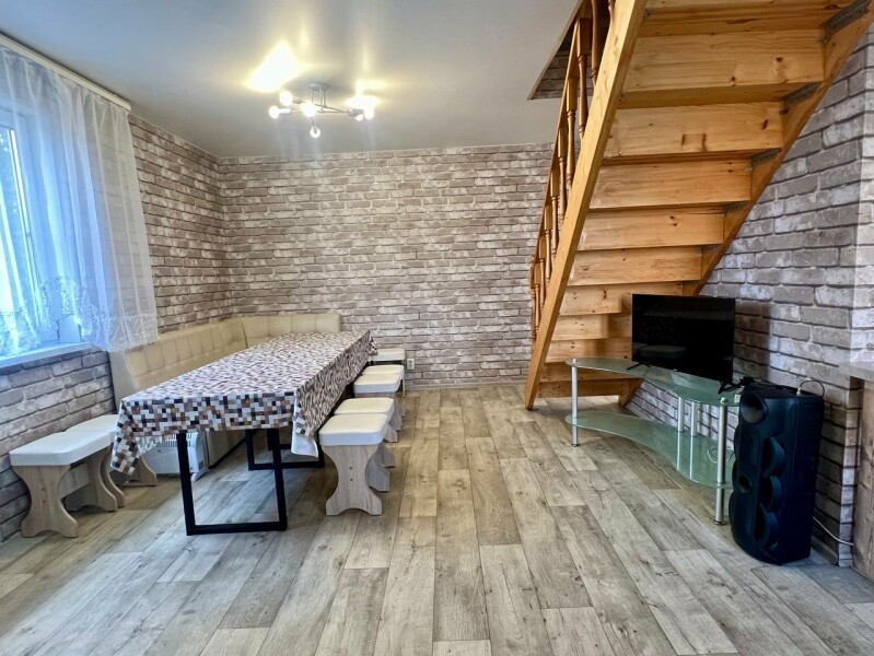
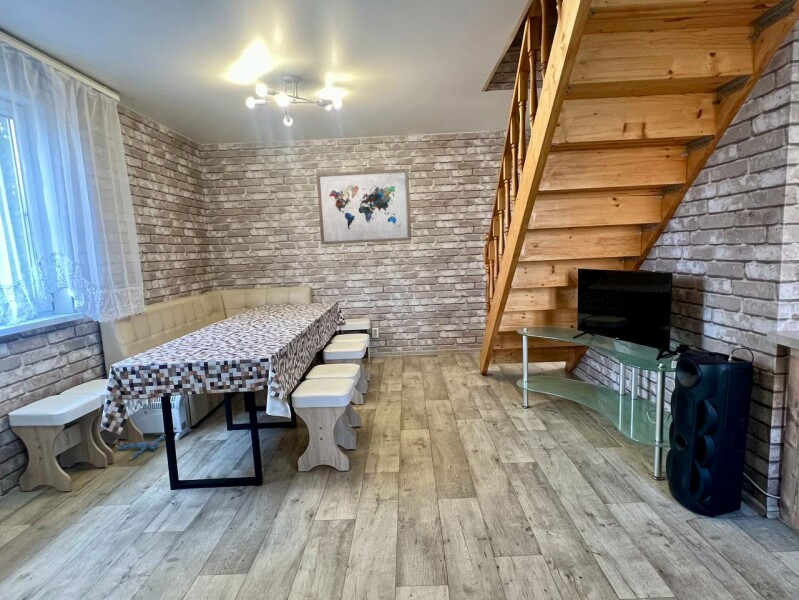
+ plush toy [114,433,165,461]
+ wall art [316,168,412,245]
